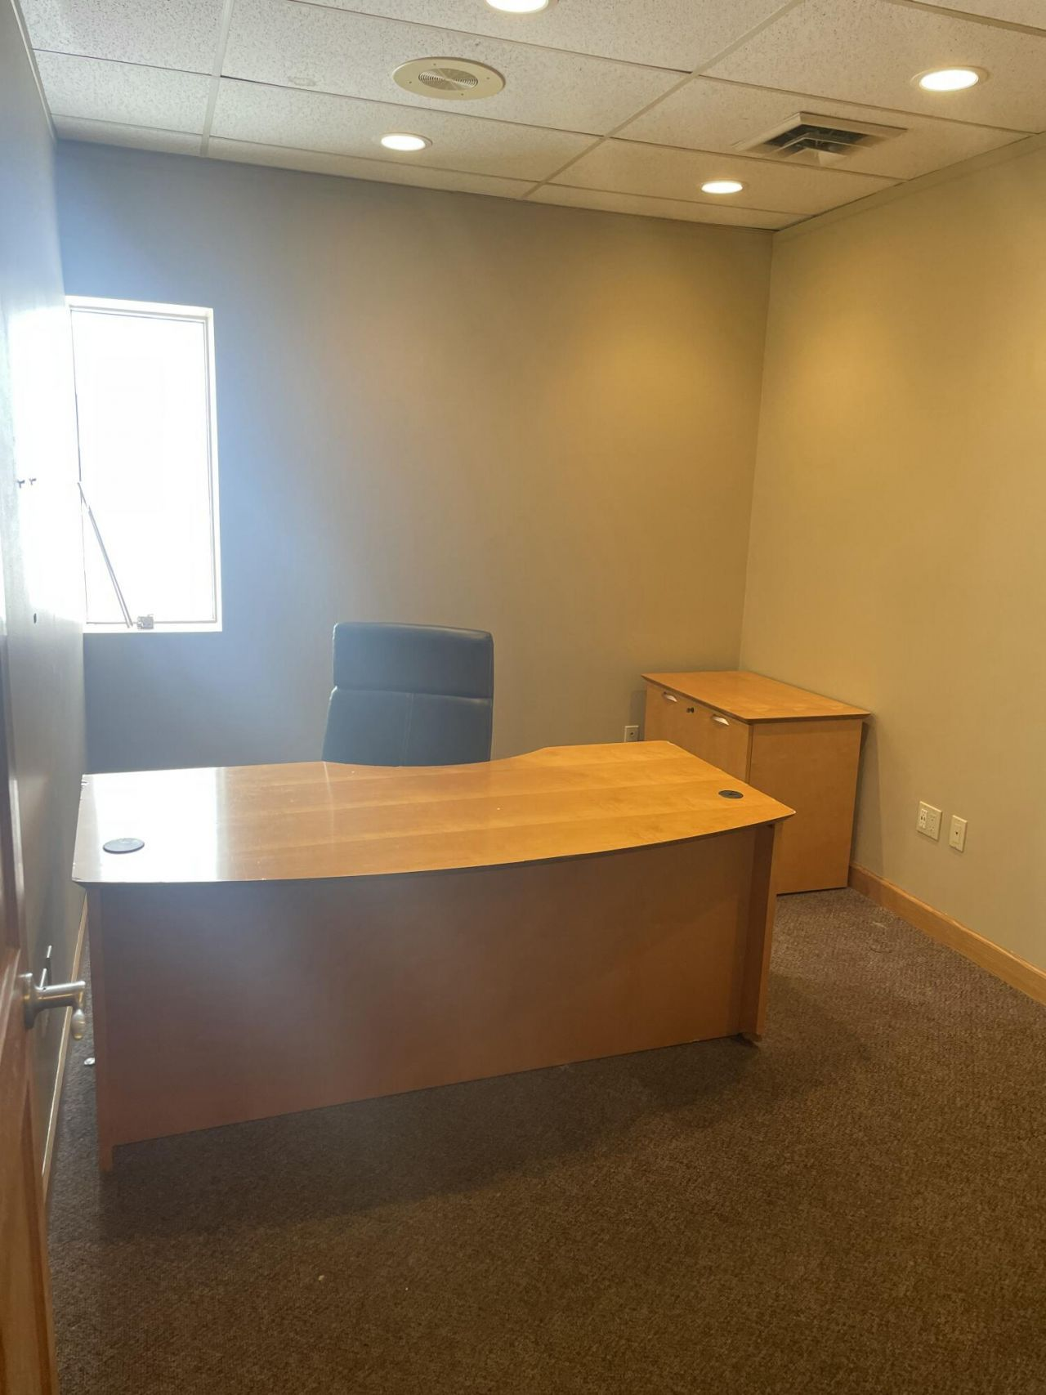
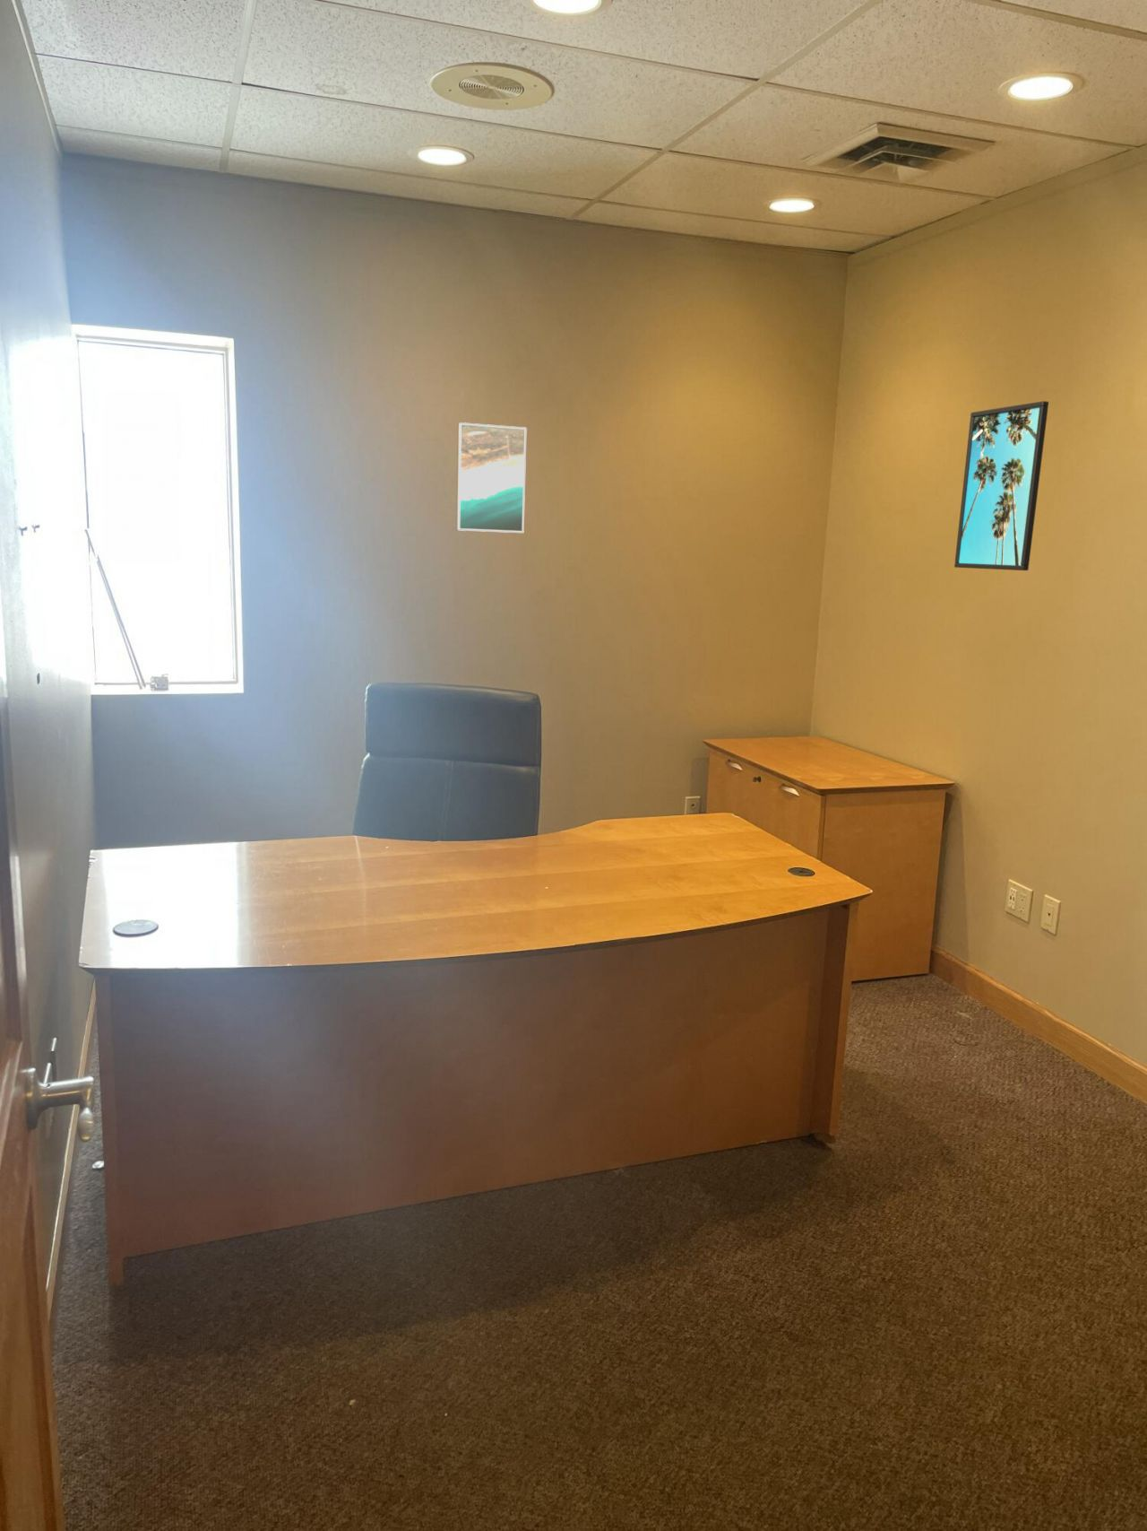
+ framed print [455,422,528,534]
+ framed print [953,400,1049,571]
